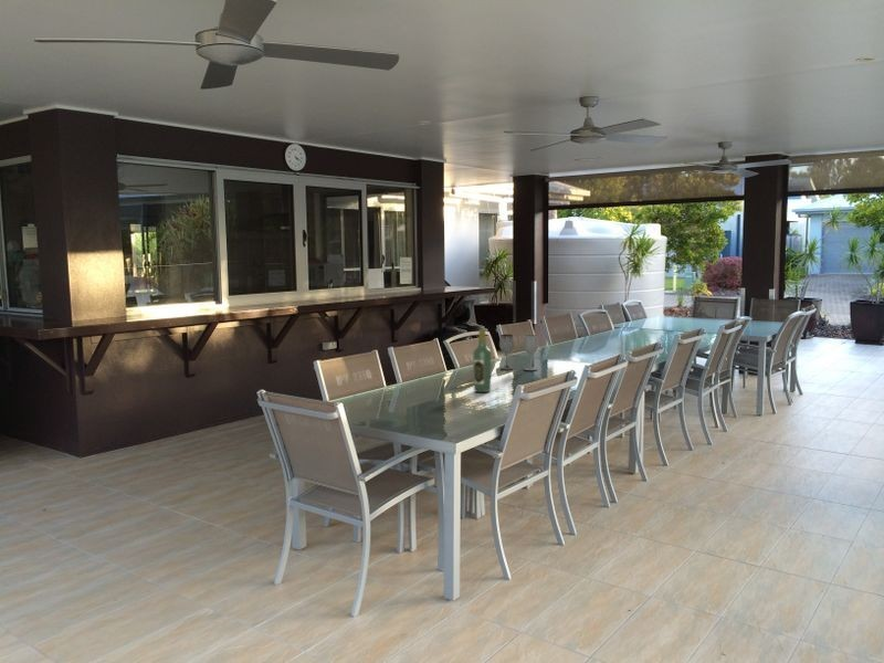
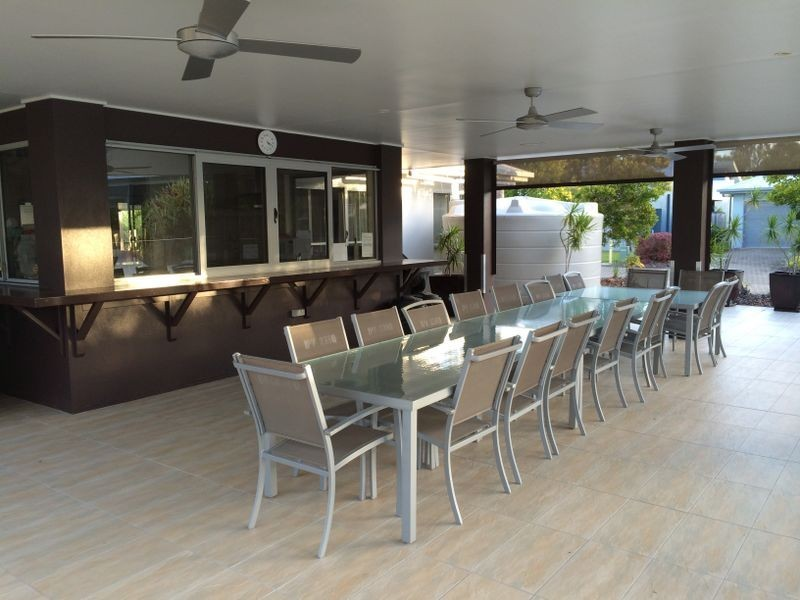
- wine bottle [472,328,493,393]
- wineglass [498,334,539,371]
